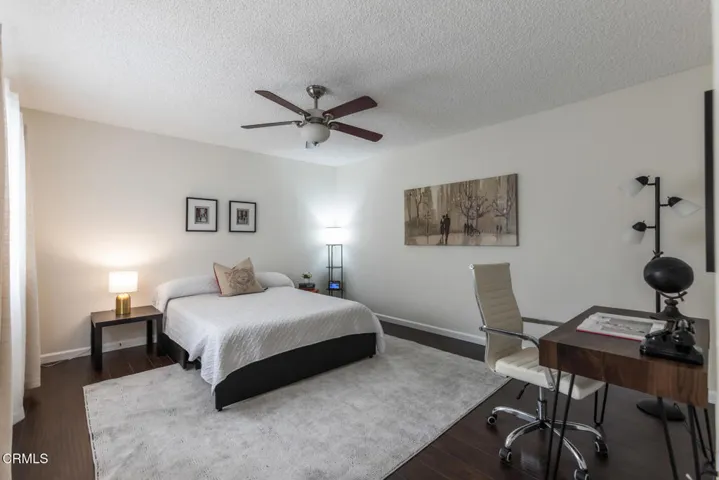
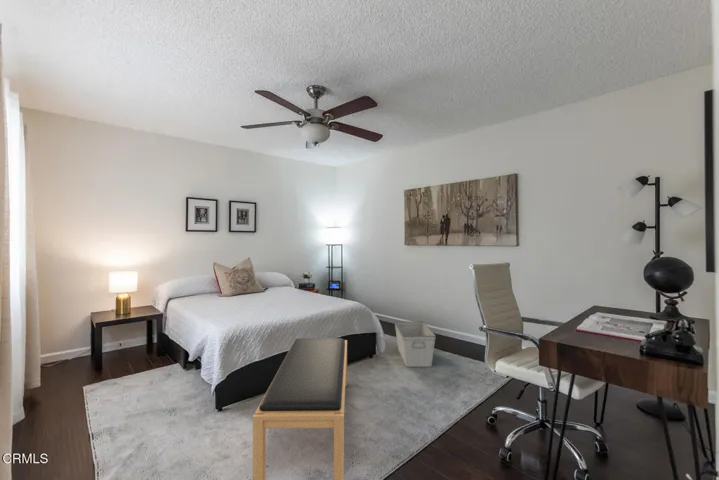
+ bench [252,337,348,480]
+ storage bin [394,321,437,368]
